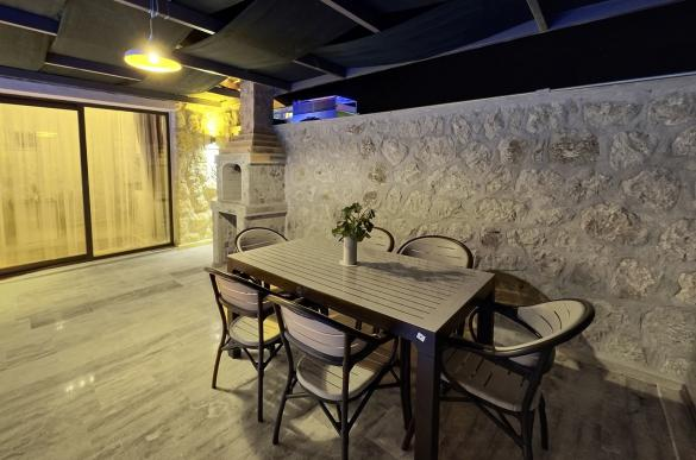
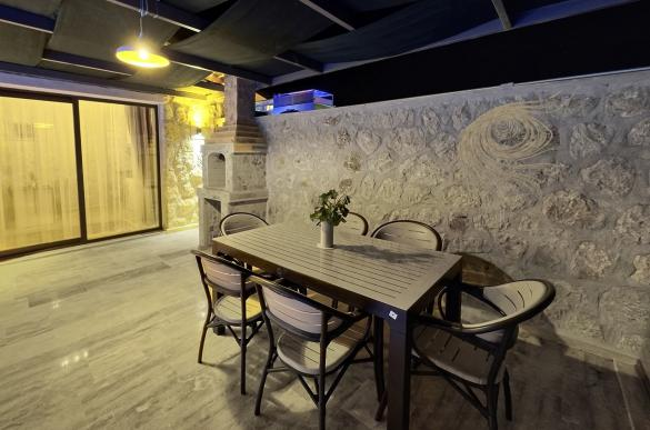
+ wall sculpture [456,90,576,244]
